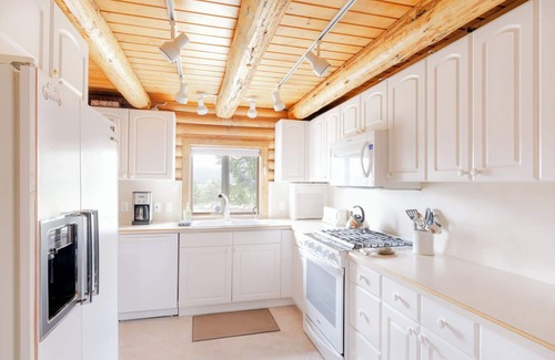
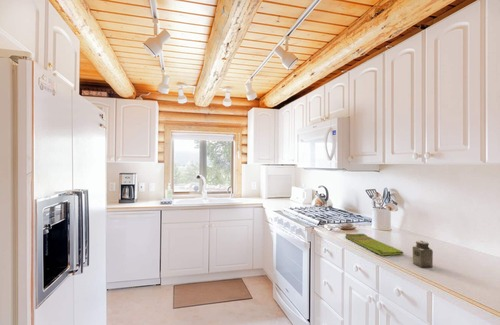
+ dish towel [344,232,404,256]
+ salt shaker [412,240,434,269]
